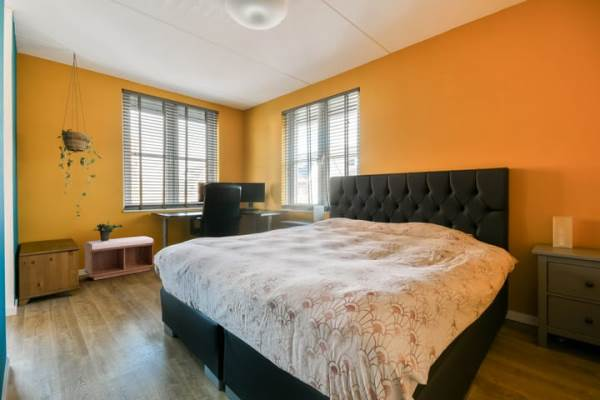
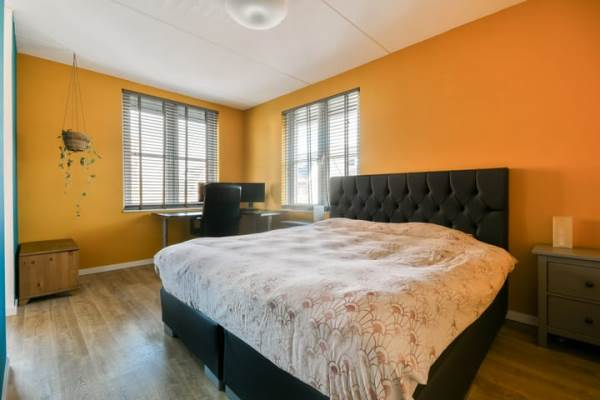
- bench [83,235,155,281]
- potted plant [92,217,124,241]
